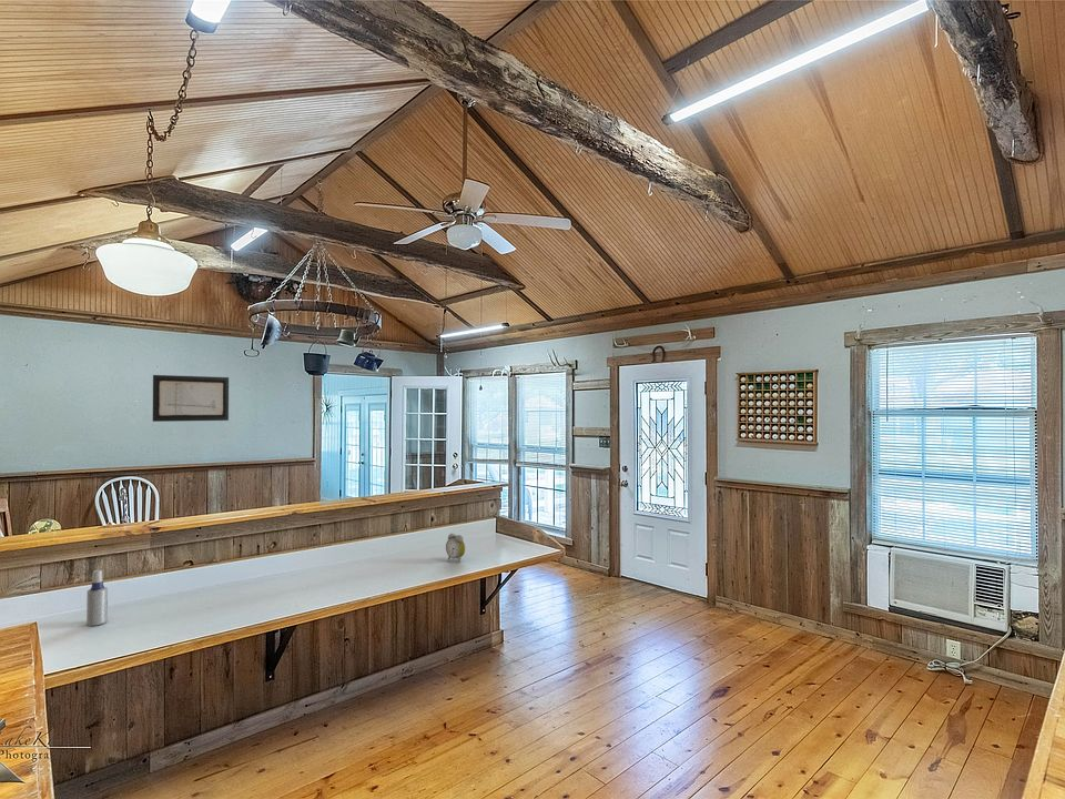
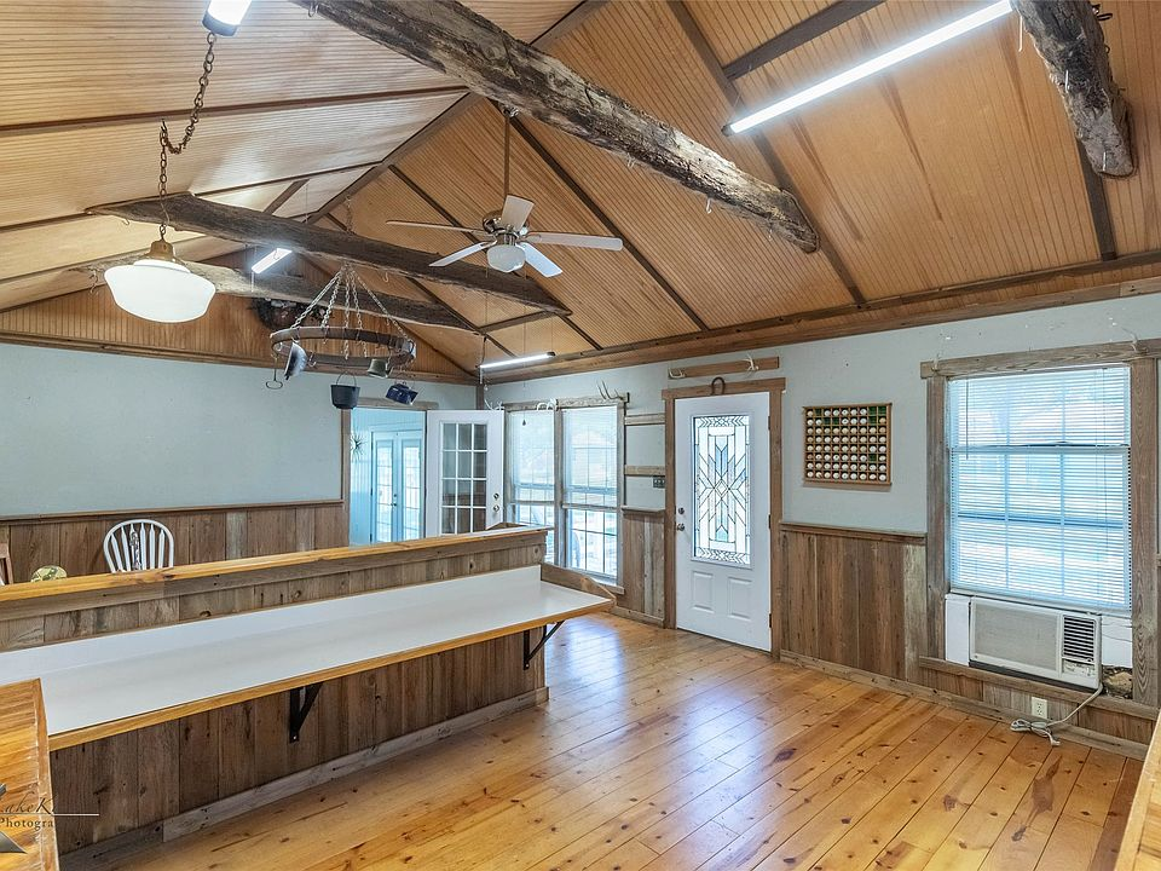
- wall art [152,374,230,423]
- alarm clock [445,533,466,564]
- spray bottle [85,568,109,627]
